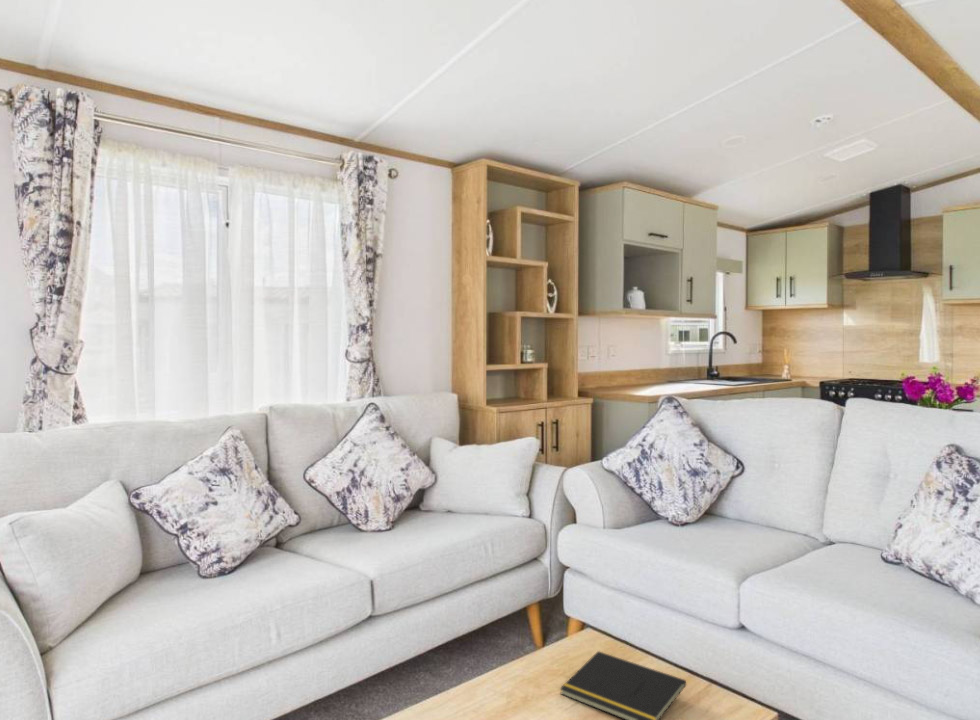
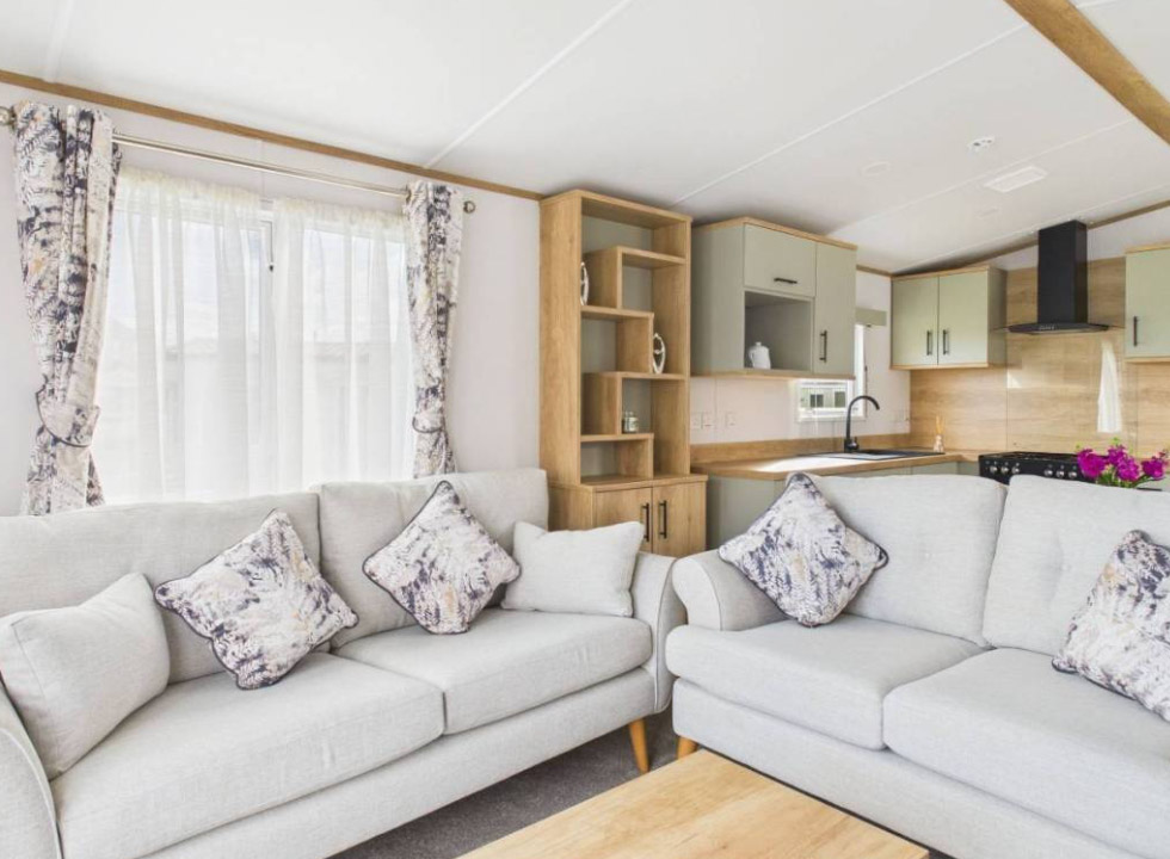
- notepad [559,650,687,720]
